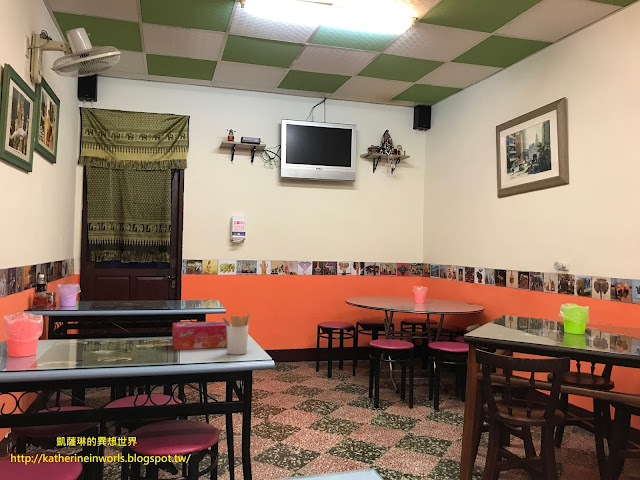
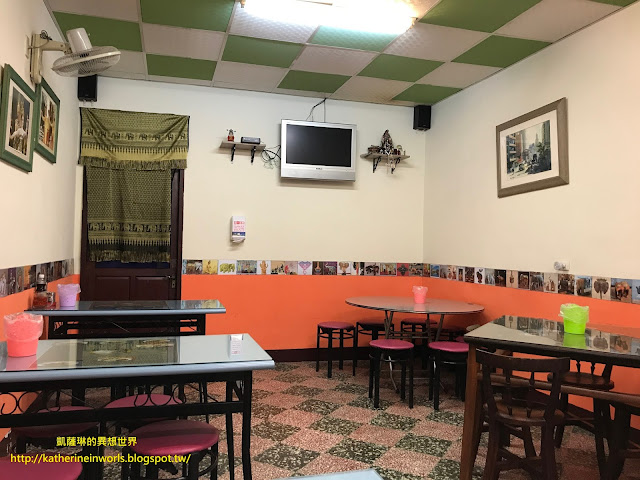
- tissue box [171,320,232,351]
- utensil holder [221,310,252,356]
